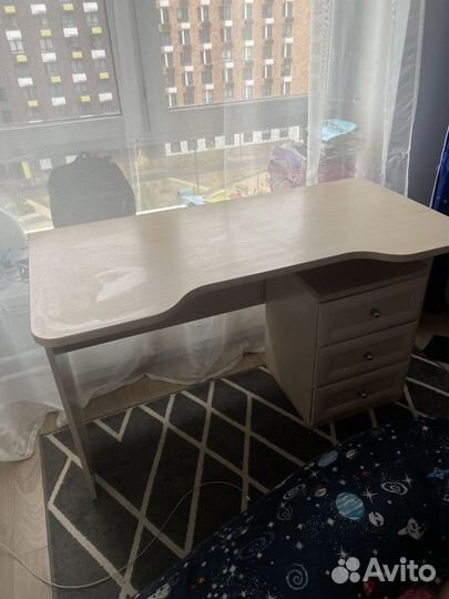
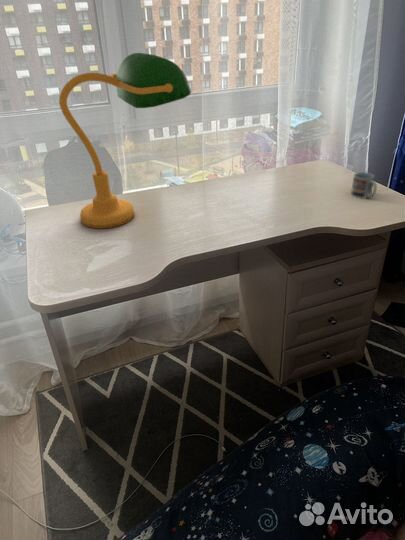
+ cup [350,171,378,200]
+ desk lamp [58,52,192,230]
